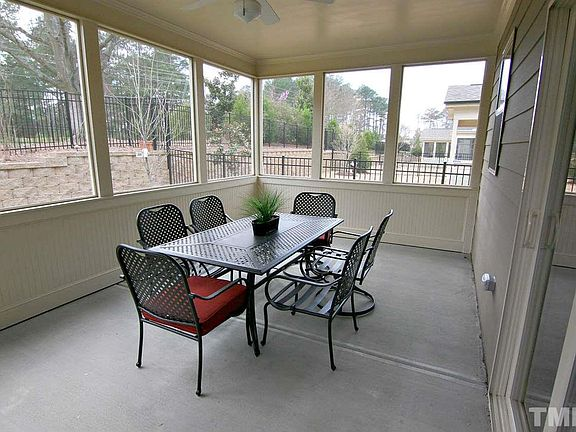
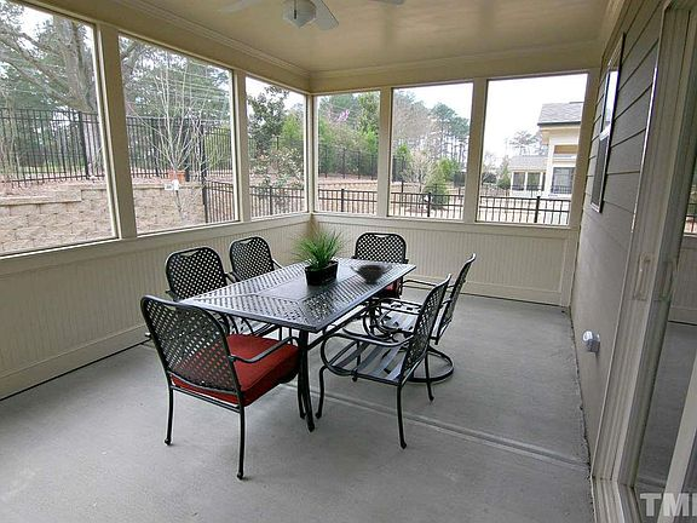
+ bowl [348,264,393,286]
